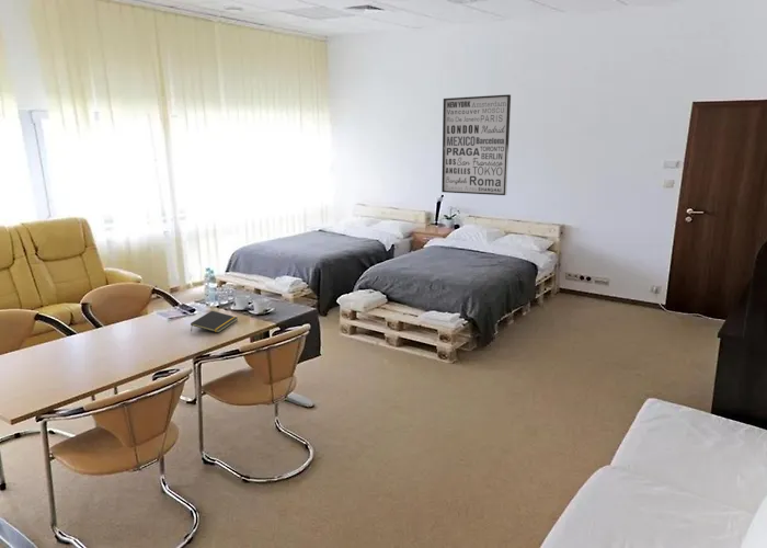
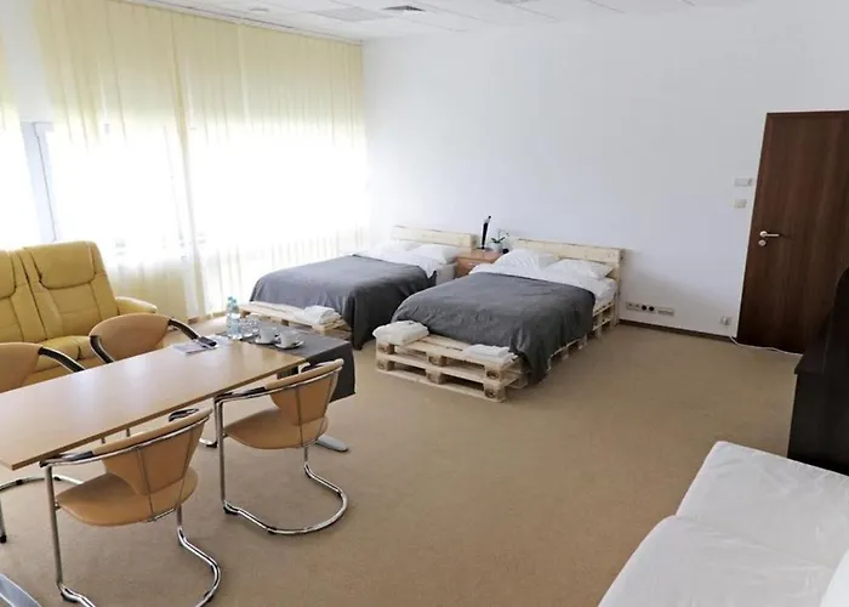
- notepad [190,310,239,333]
- wall art [440,93,512,196]
